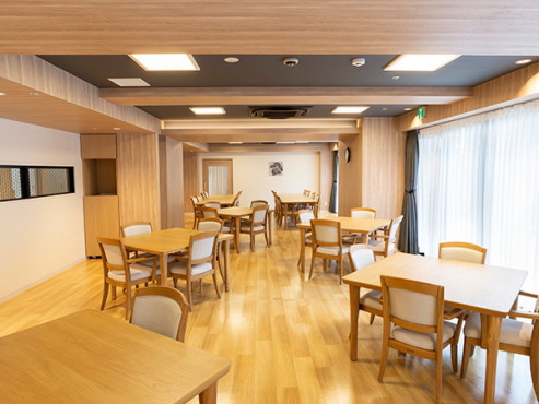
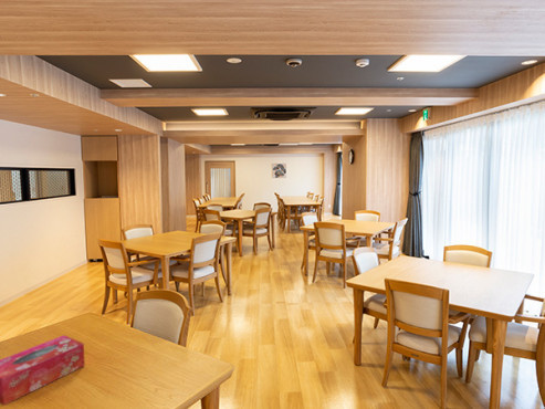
+ tissue box [0,334,86,407]
